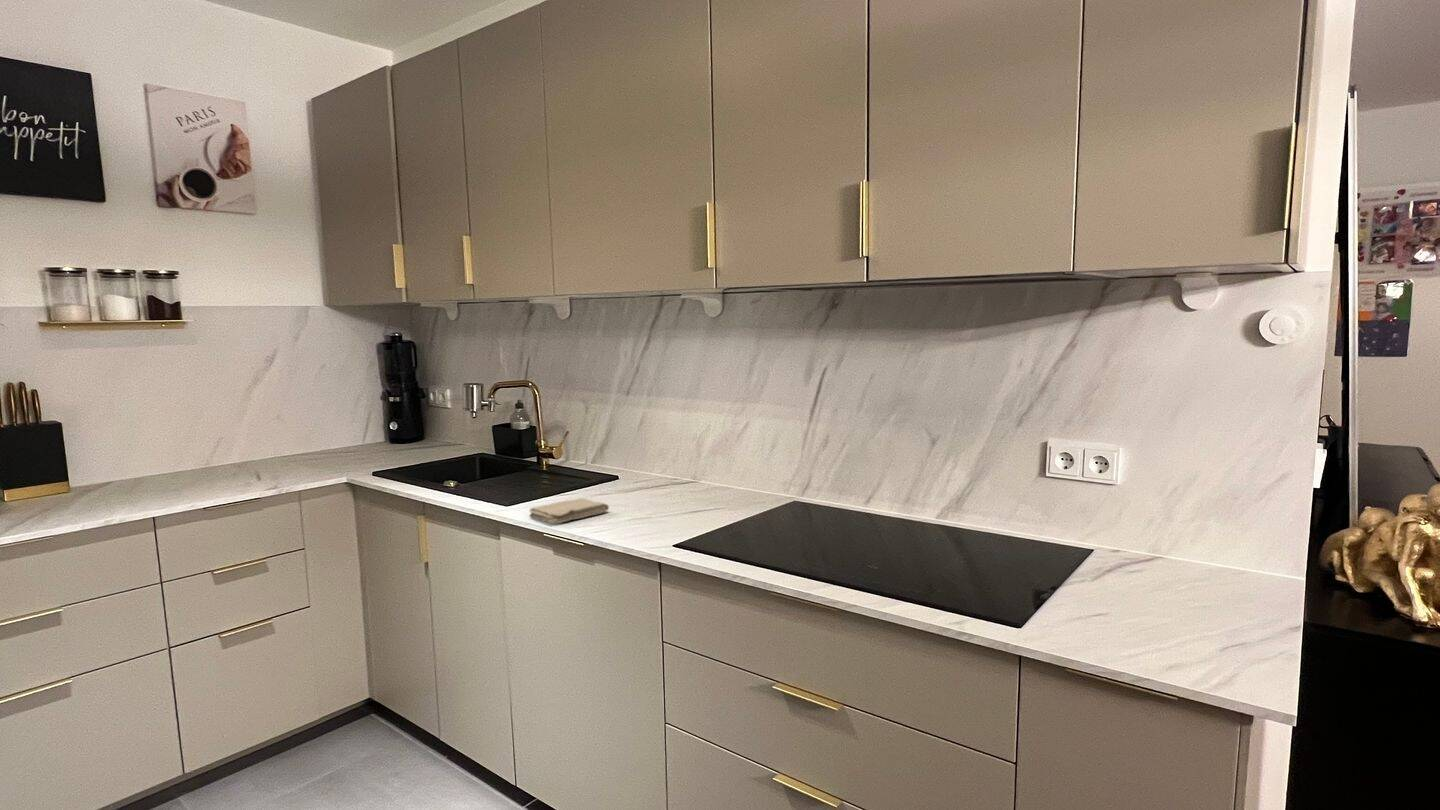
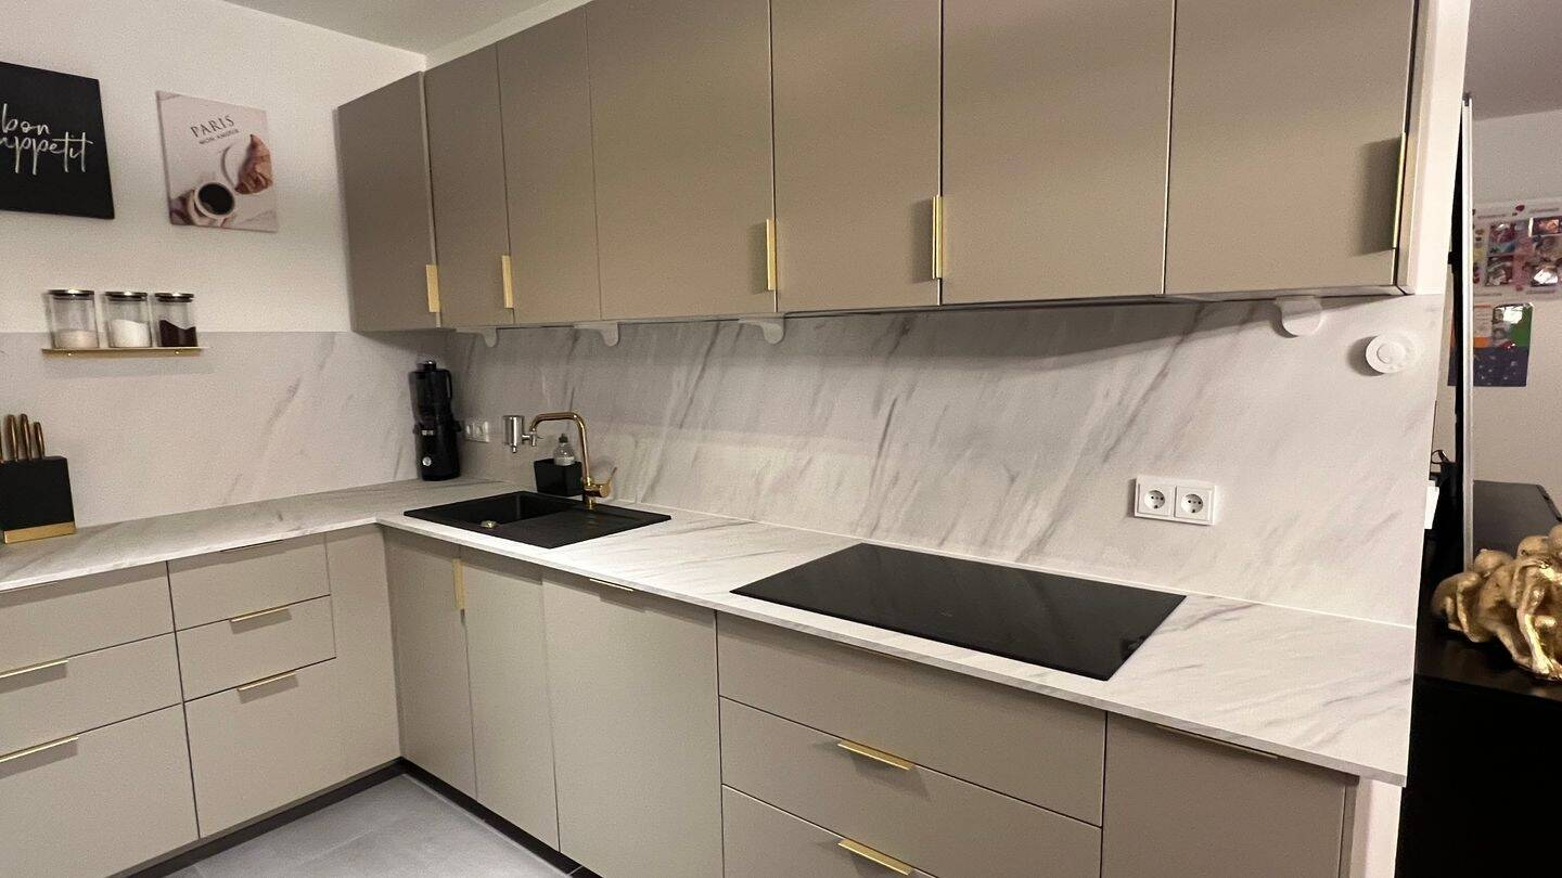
- washcloth [528,497,610,525]
